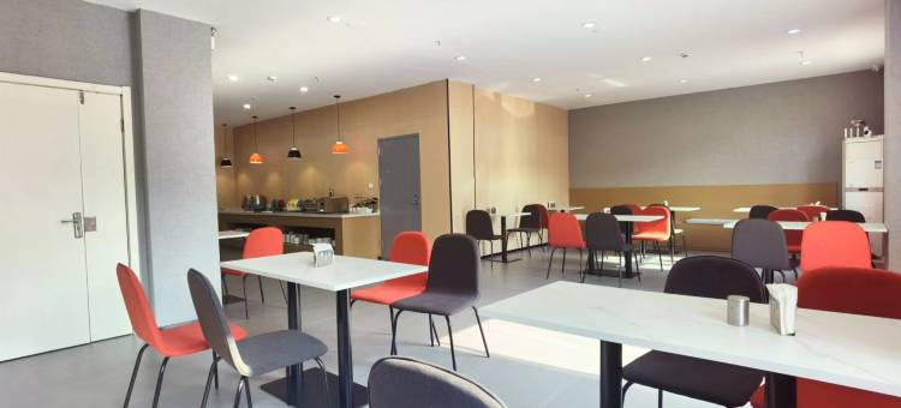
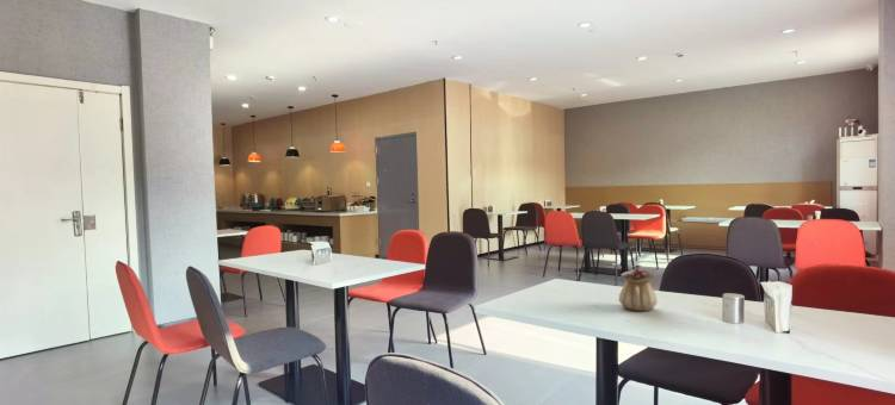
+ teapot [618,263,659,312]
